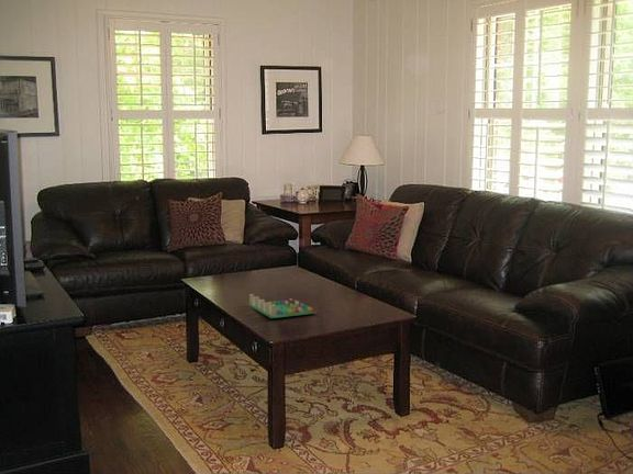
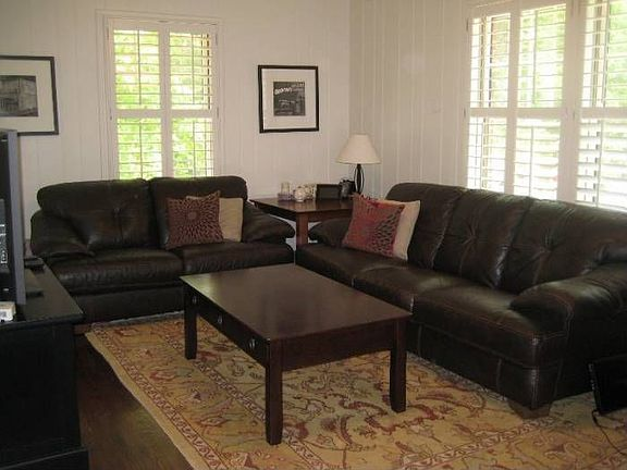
- board game [248,293,318,319]
